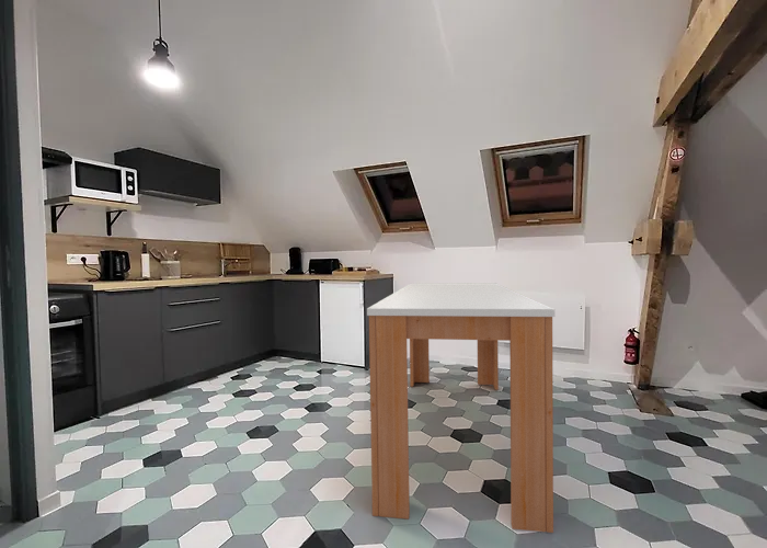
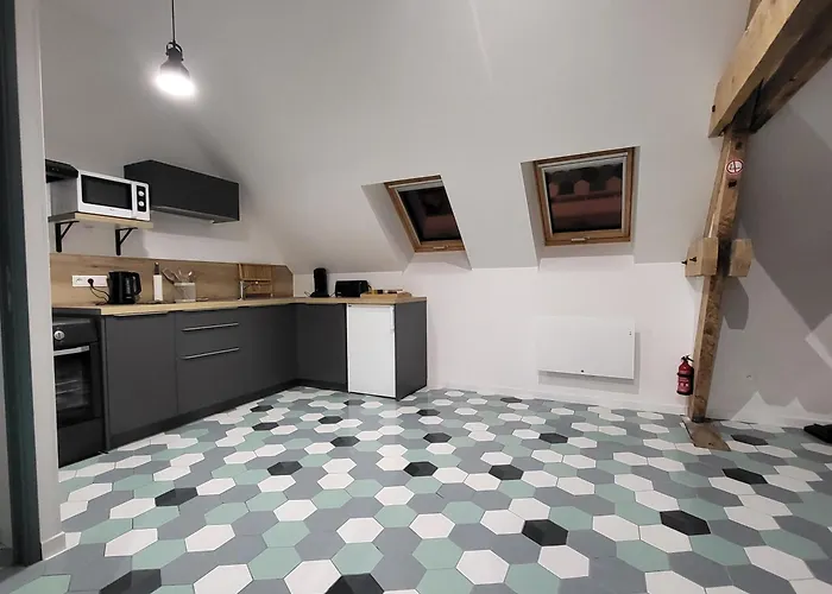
- dining table [366,282,556,534]
